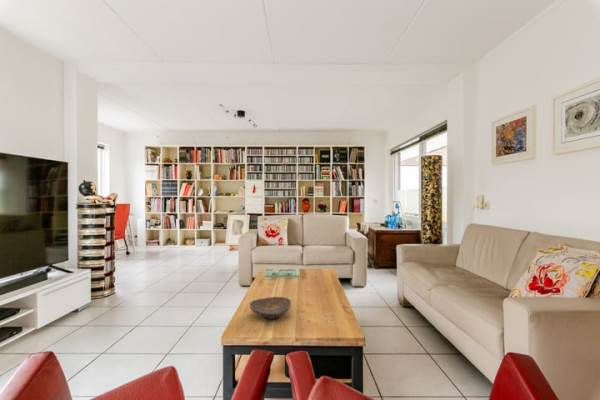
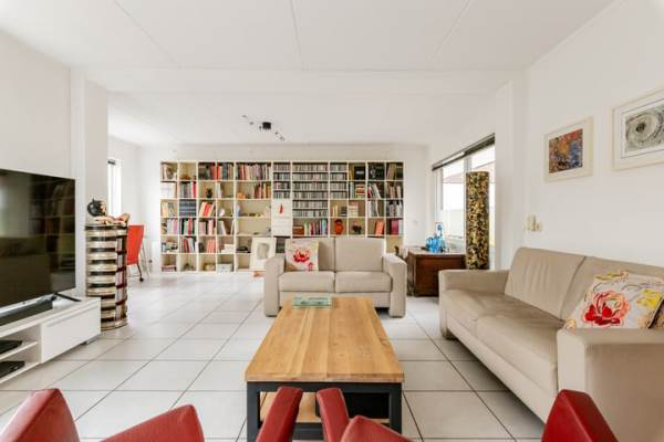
- decorative bowl [248,296,292,320]
